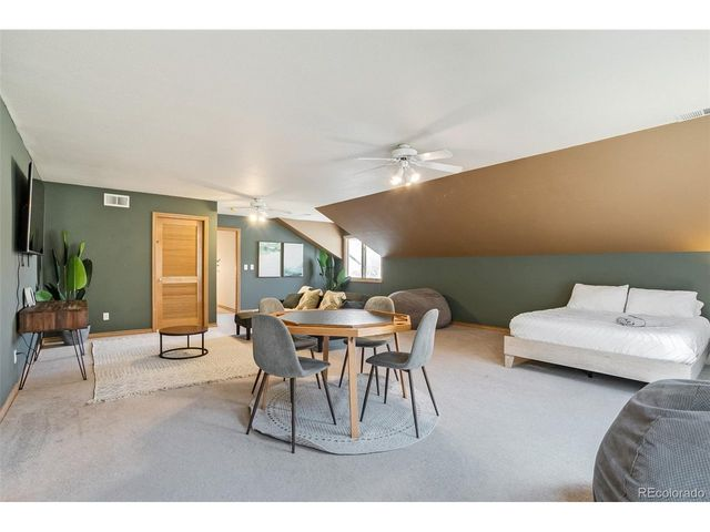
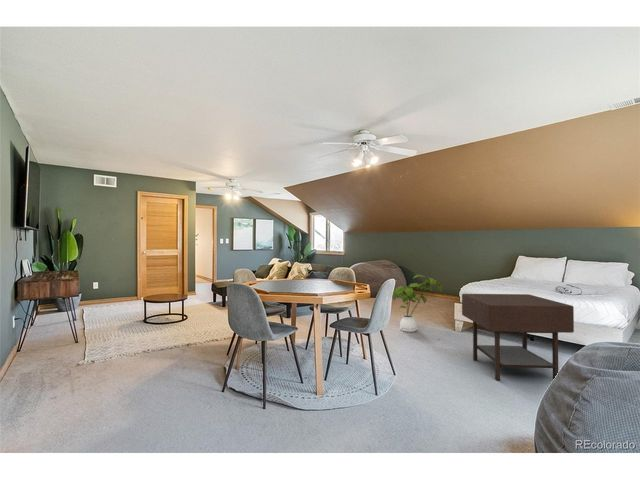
+ side table [461,293,575,381]
+ house plant [392,274,443,333]
